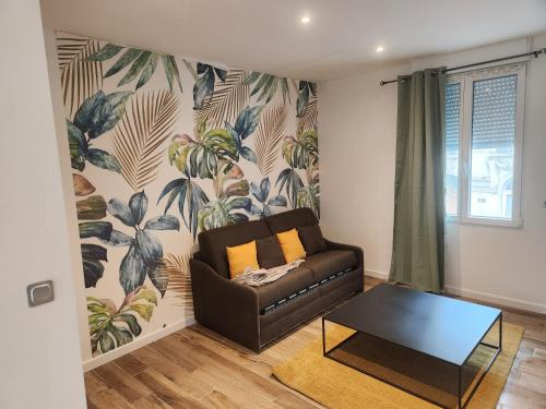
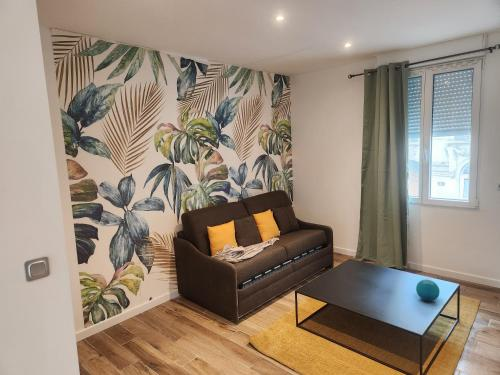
+ decorative orb [415,279,440,302]
